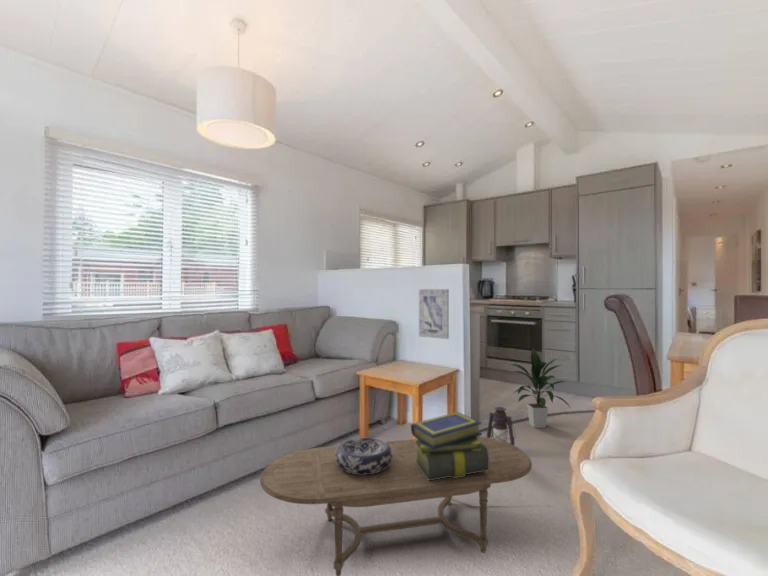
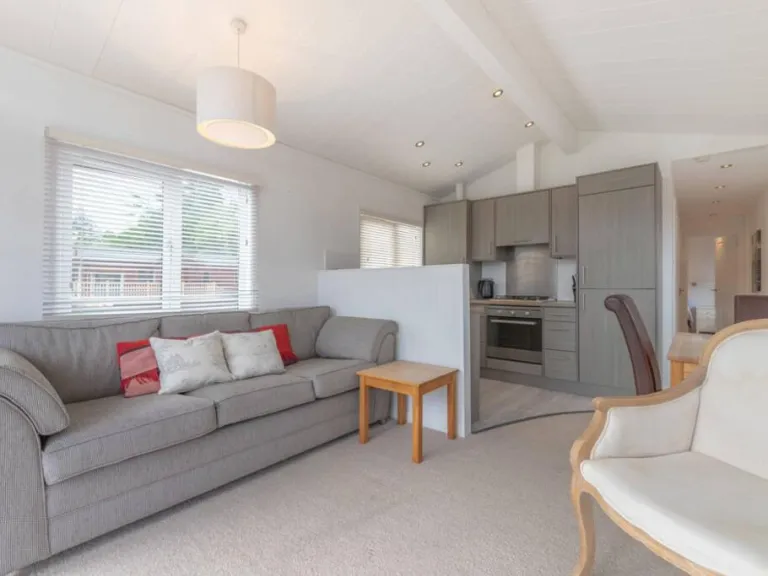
- wall art [418,288,450,340]
- lantern [486,406,517,446]
- stack of books [410,411,489,480]
- indoor plant [509,348,571,429]
- decorative bowl [335,437,393,475]
- coffee table [259,435,533,576]
